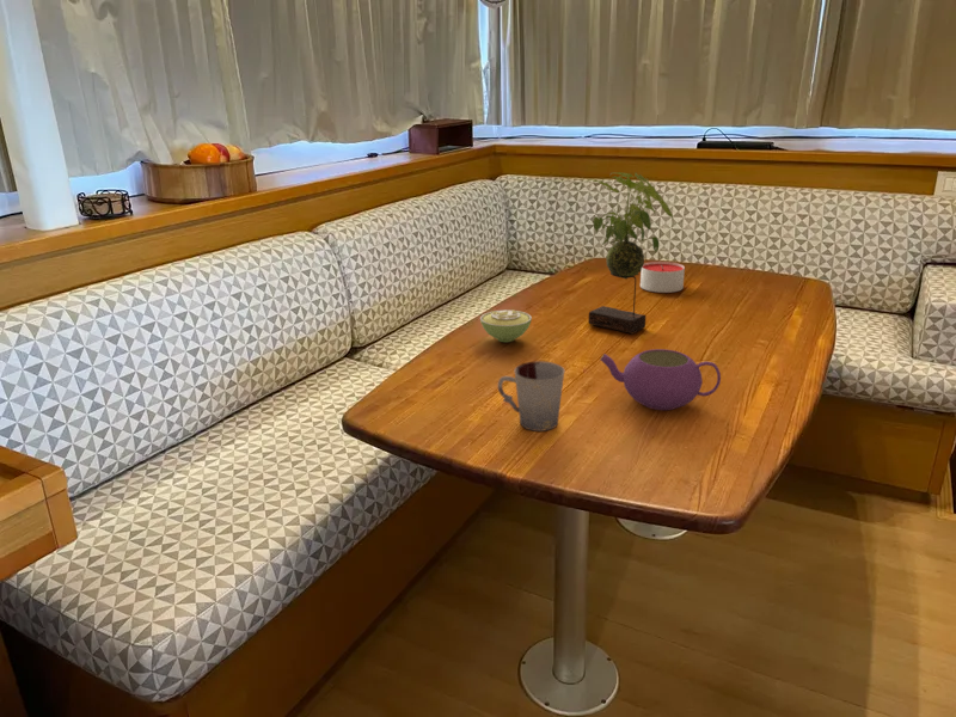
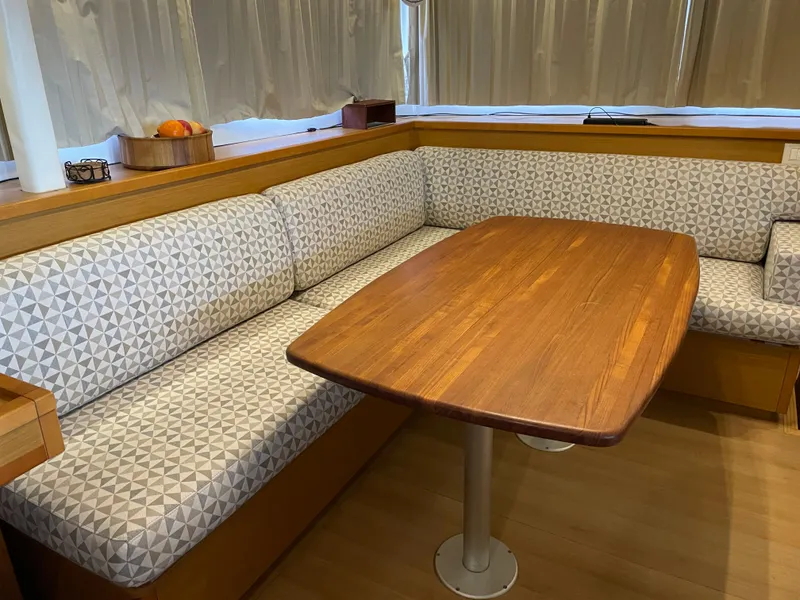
- sugar bowl [479,308,533,343]
- plant [588,171,674,335]
- candle [639,261,686,294]
- teapot [599,348,722,411]
- cup [497,360,565,433]
